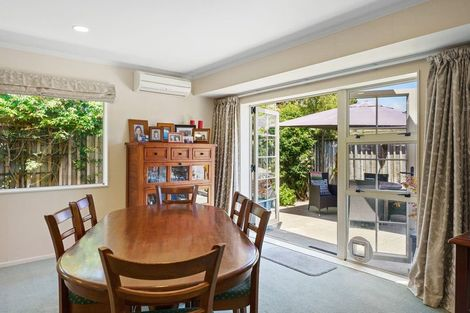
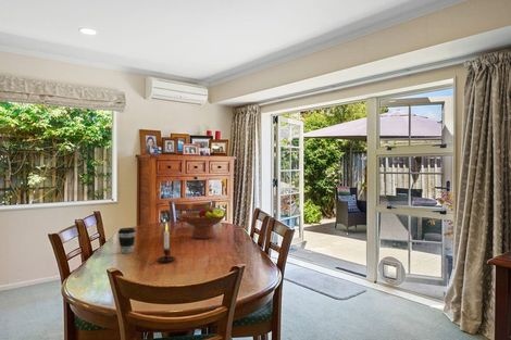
+ fruit bowl [178,204,227,240]
+ candle [155,222,176,263]
+ coffee cup [117,227,137,254]
